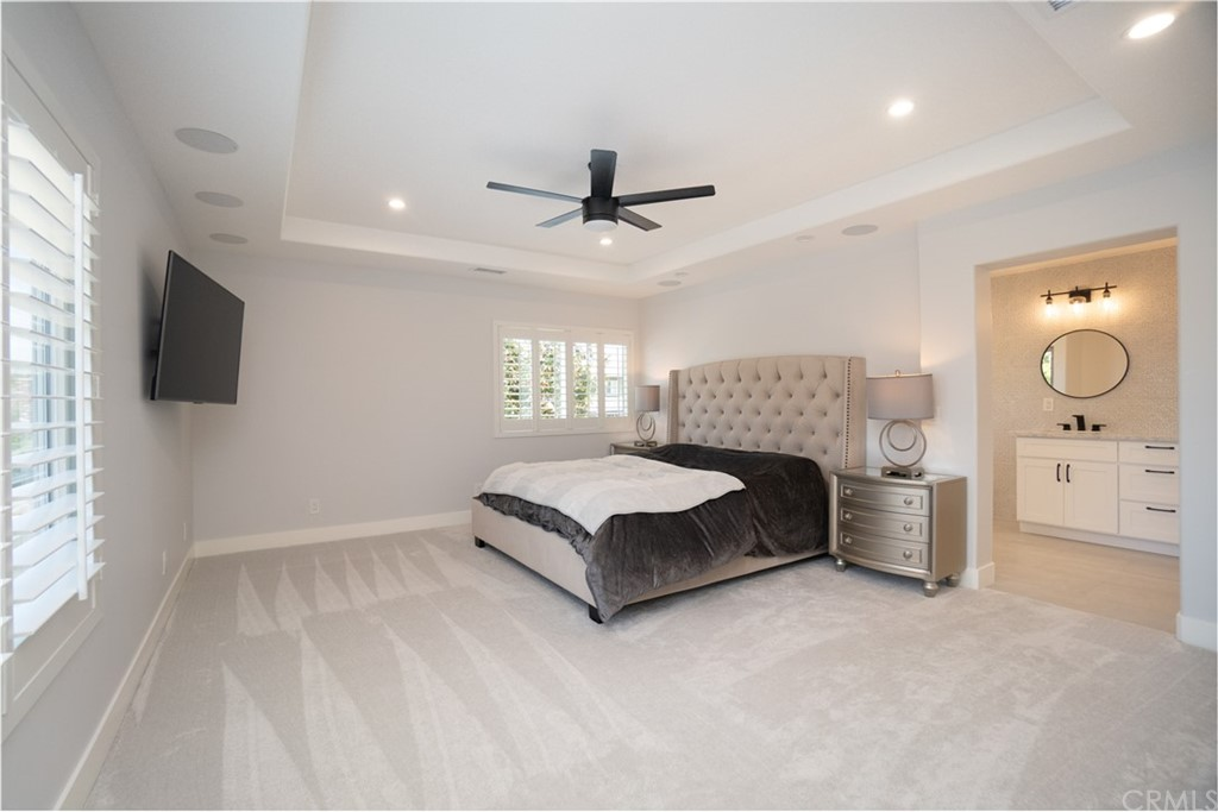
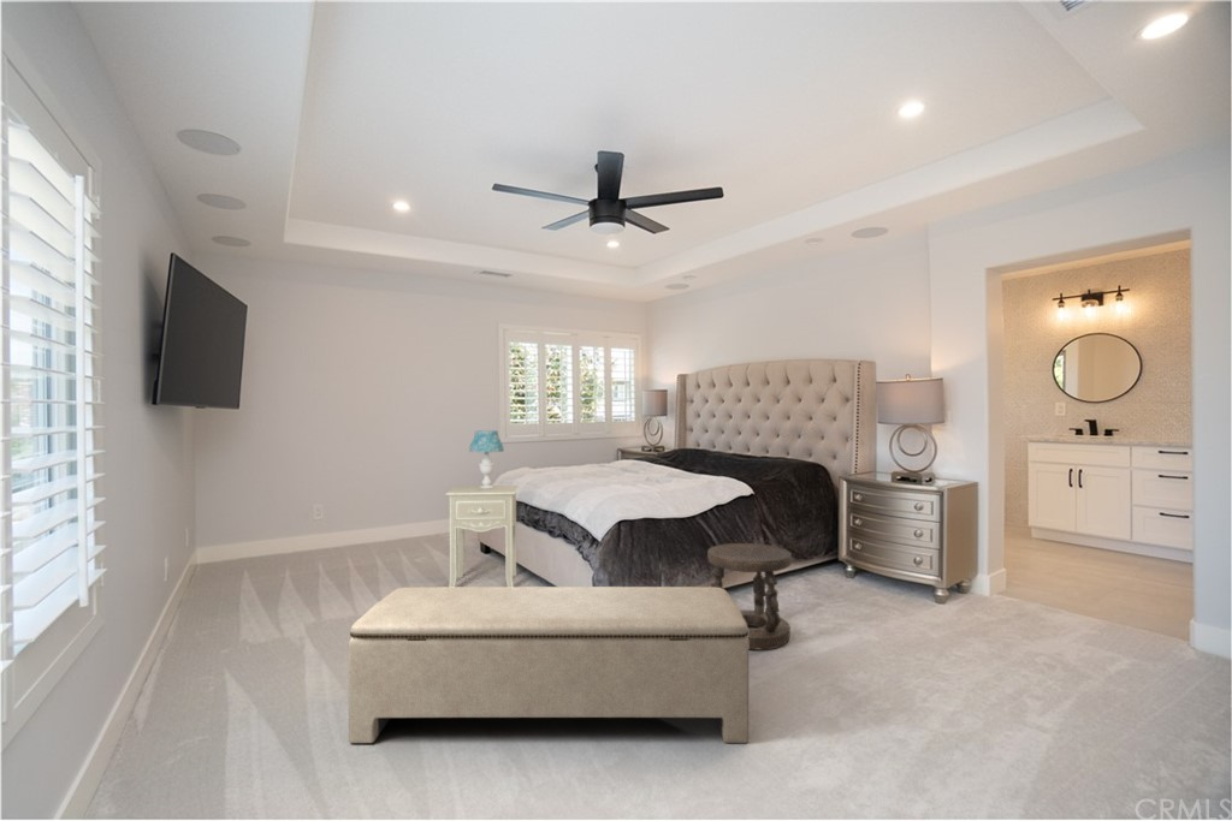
+ table lamp [468,429,505,489]
+ stool [706,542,793,650]
+ bench [348,585,750,744]
+ nightstand [444,484,521,587]
